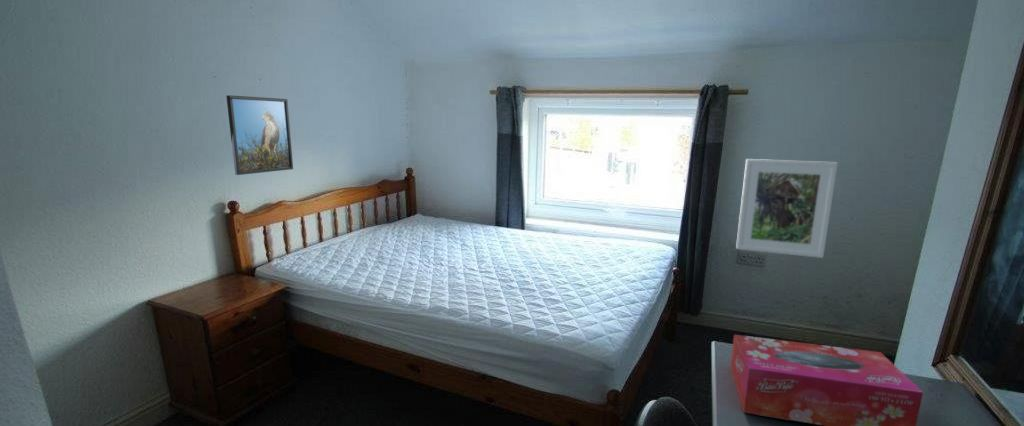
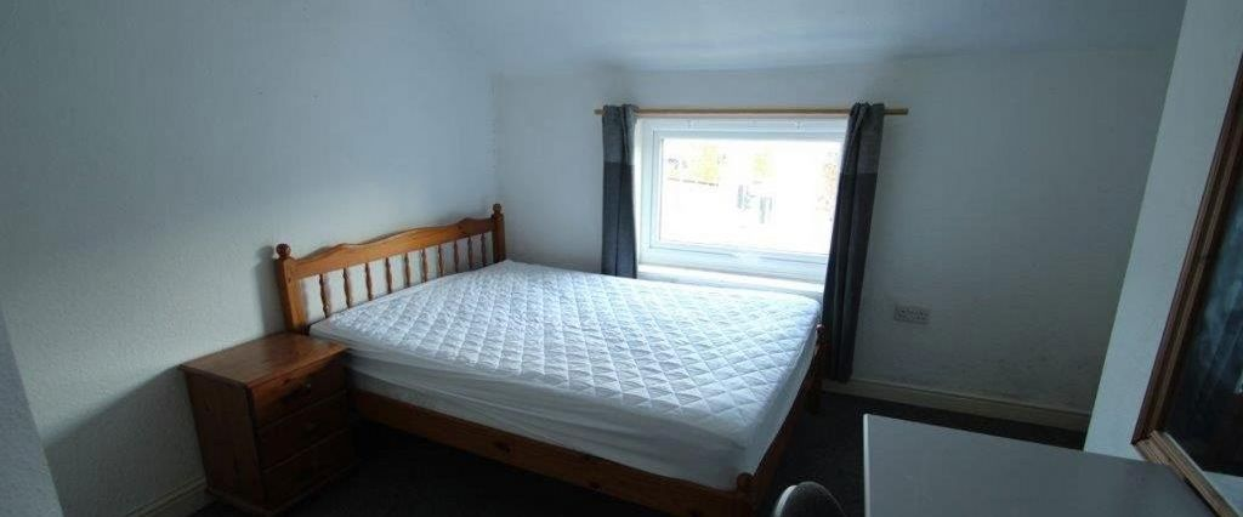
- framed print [225,94,294,176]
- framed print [735,158,839,259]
- tissue box [729,334,924,426]
